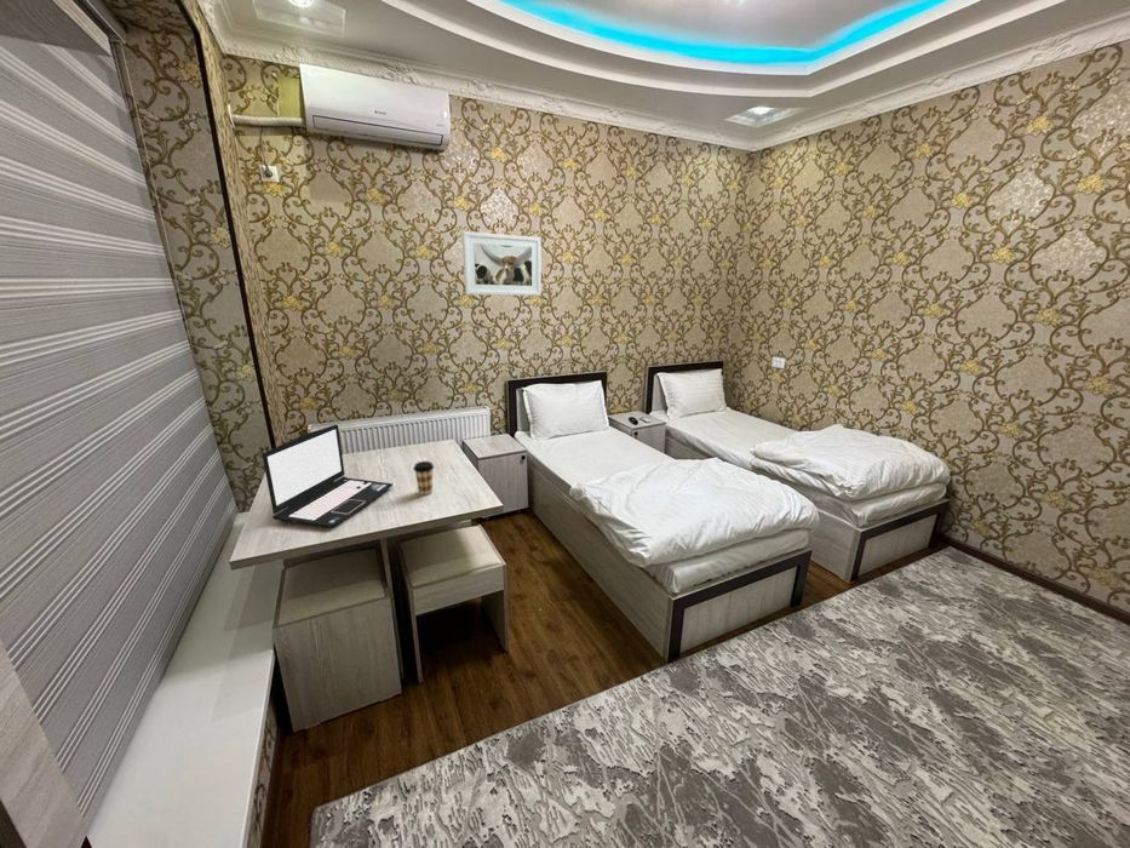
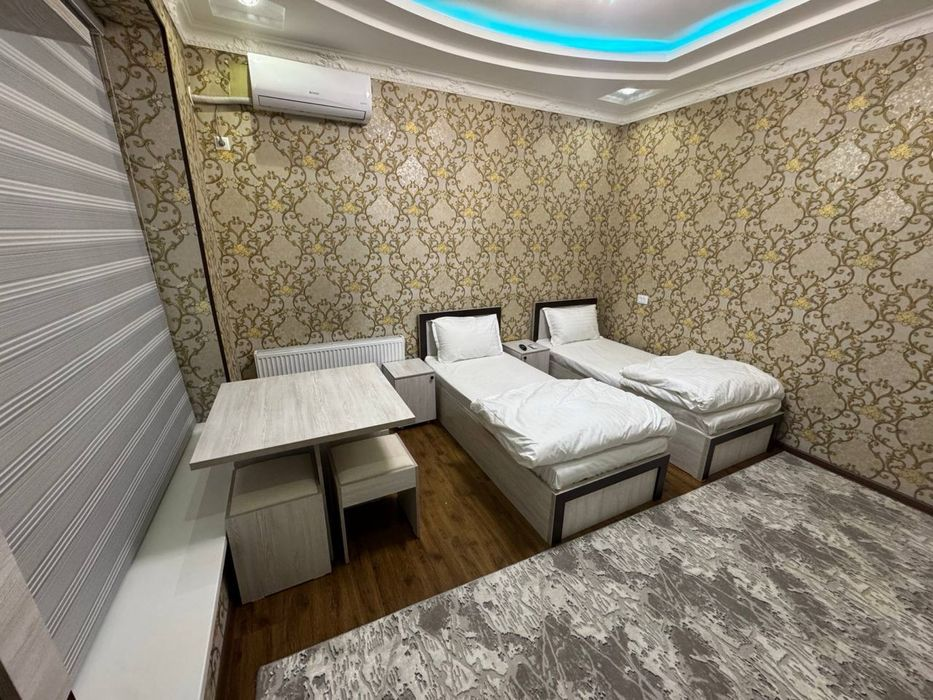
- laptop [262,424,394,528]
- coffee cup [412,460,435,497]
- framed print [461,230,543,297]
